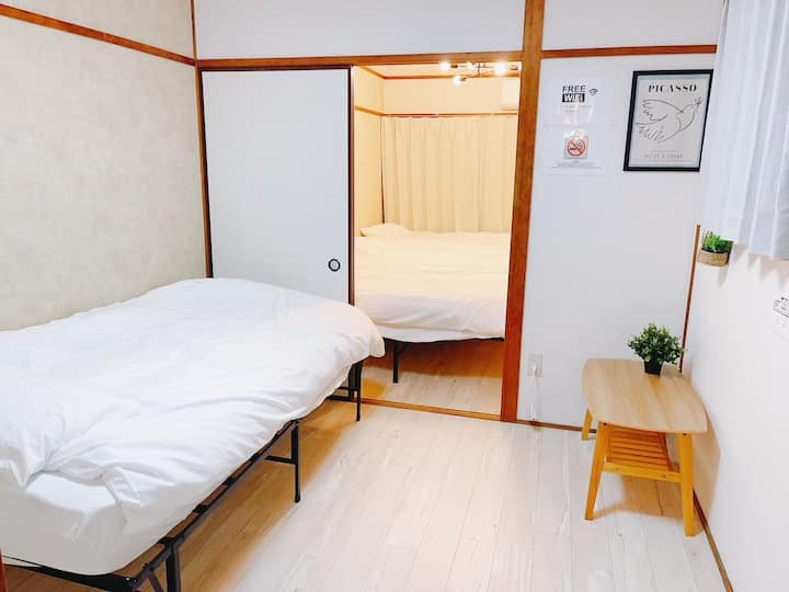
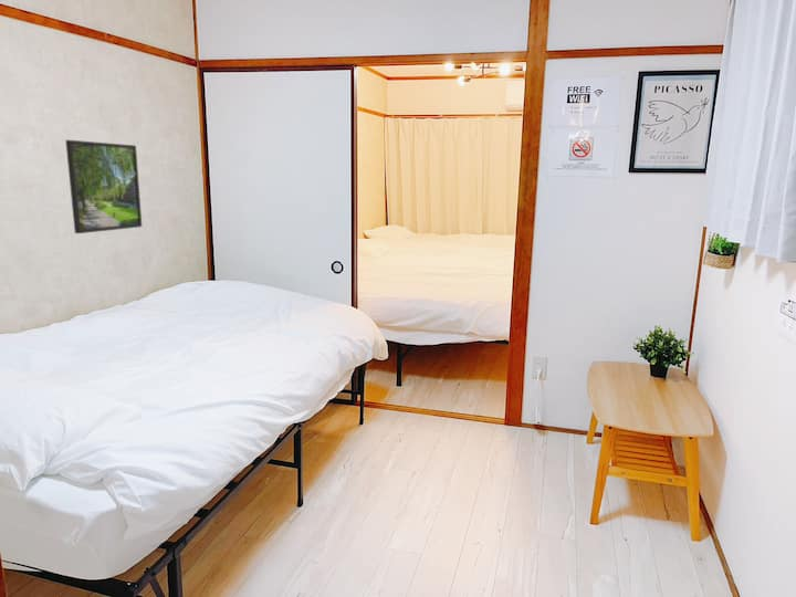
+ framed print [64,139,143,234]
